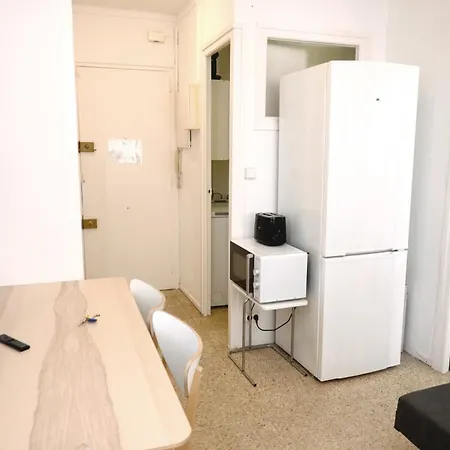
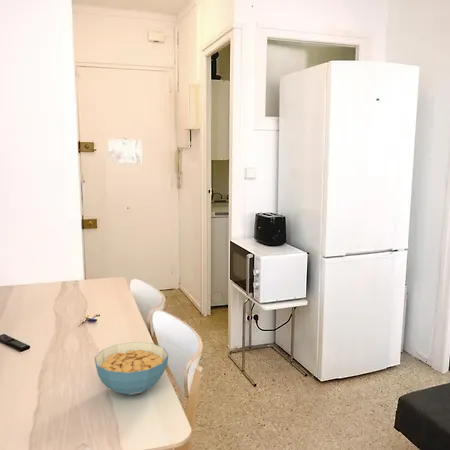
+ cereal bowl [94,341,169,396]
